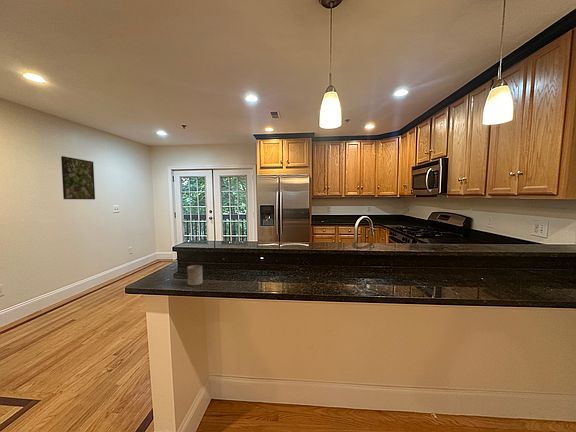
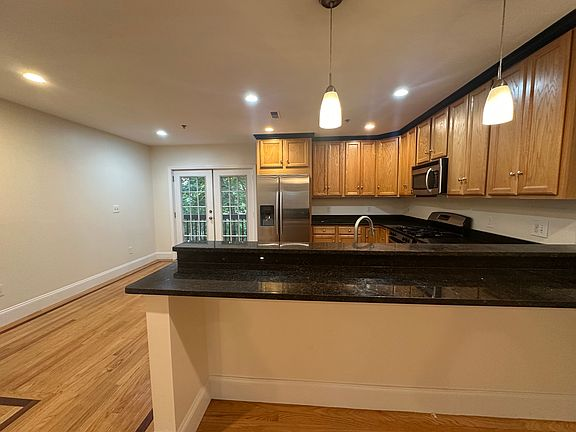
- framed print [60,155,96,200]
- cup [186,264,204,286]
